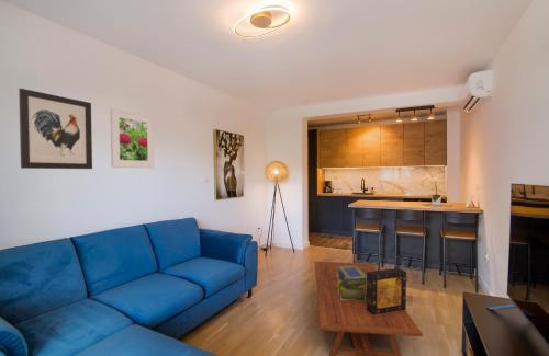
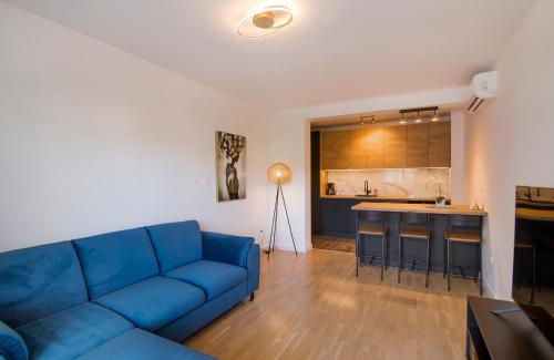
- wall art [18,88,93,170]
- stack of books [337,266,367,301]
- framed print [110,107,155,169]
- coffee table [314,261,424,356]
- decorative box [367,267,407,314]
